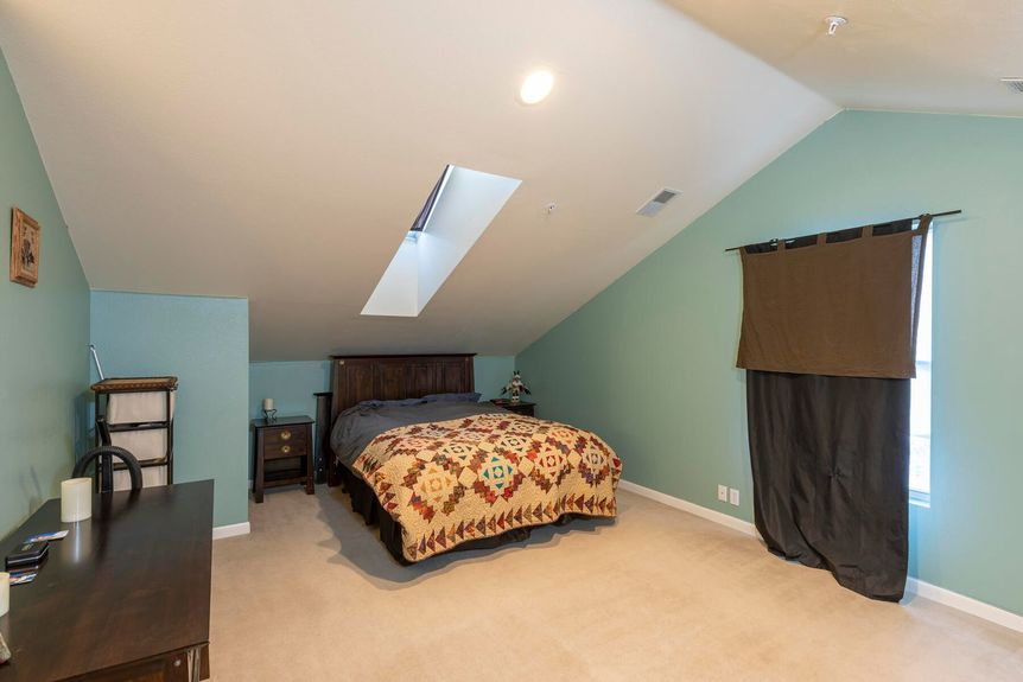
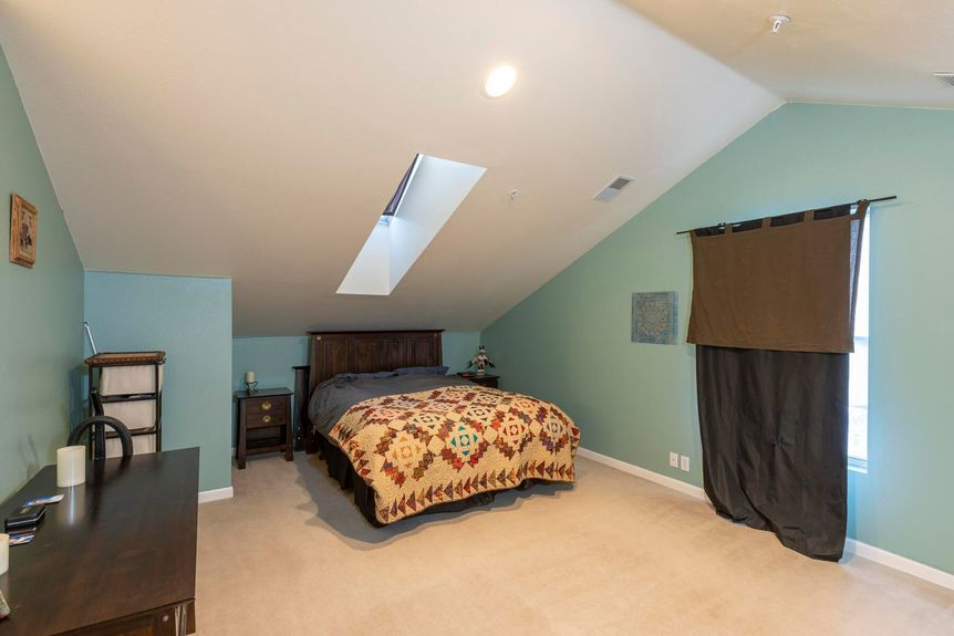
+ wall art [630,290,680,346]
